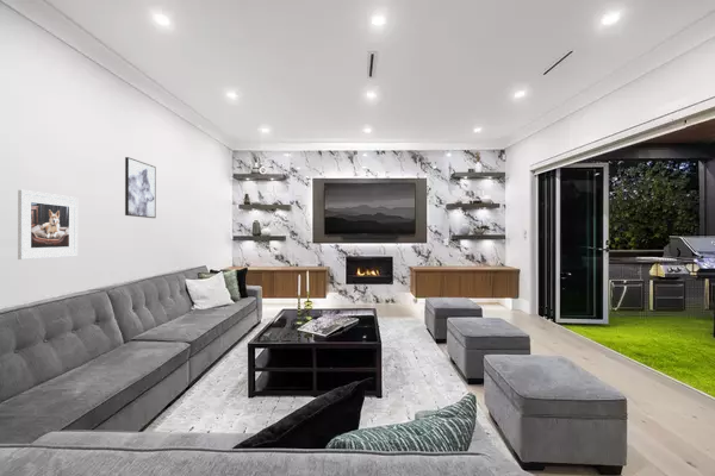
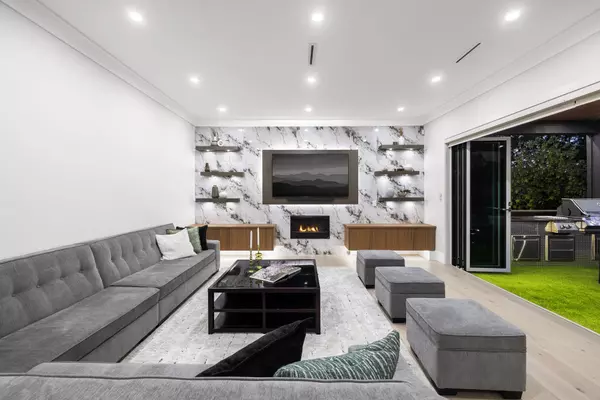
- wall art [124,156,157,219]
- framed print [17,189,79,261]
